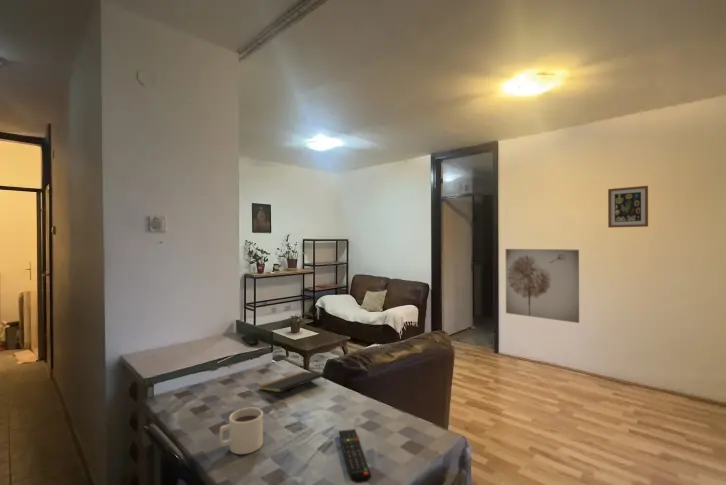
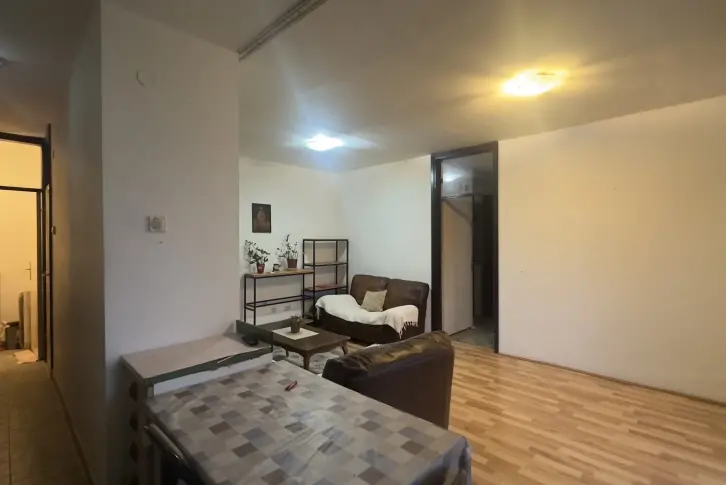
- remote control [338,428,372,484]
- notepad [258,370,327,393]
- wall art [505,248,580,324]
- mug [219,407,264,455]
- wall art [607,185,649,229]
